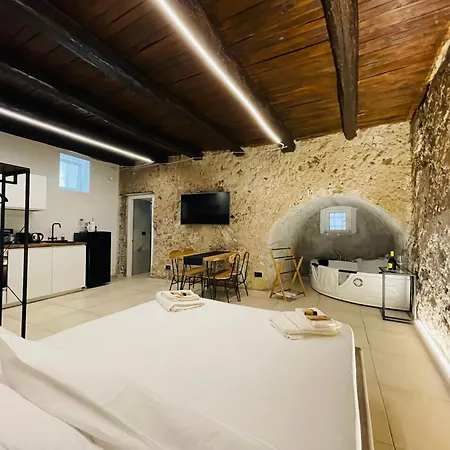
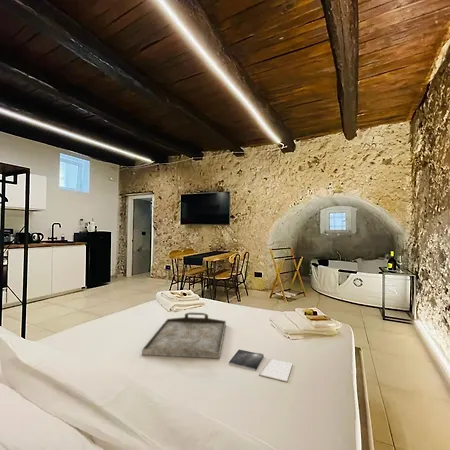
+ book [228,349,293,383]
+ serving tray [141,311,227,359]
